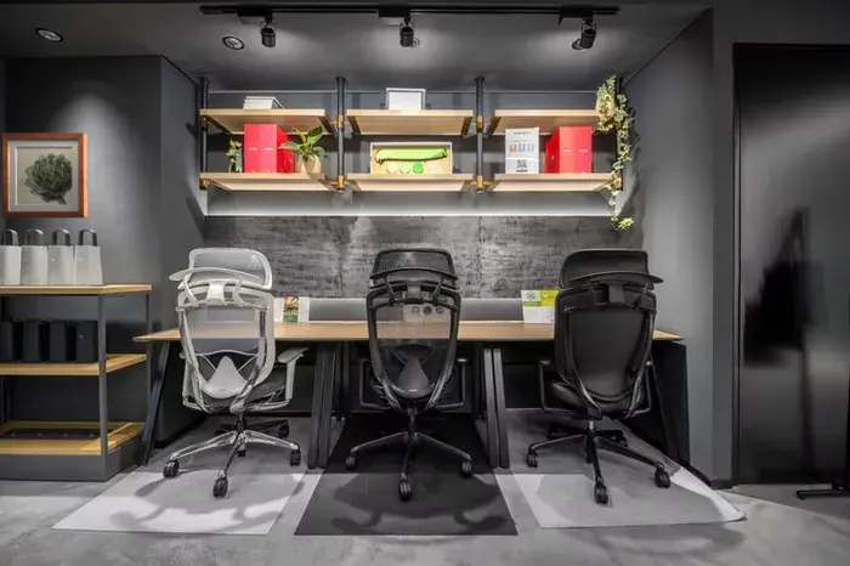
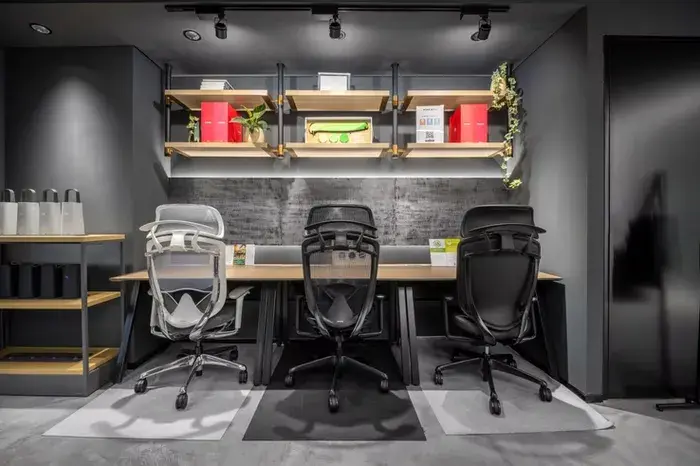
- wall art [1,132,89,219]
